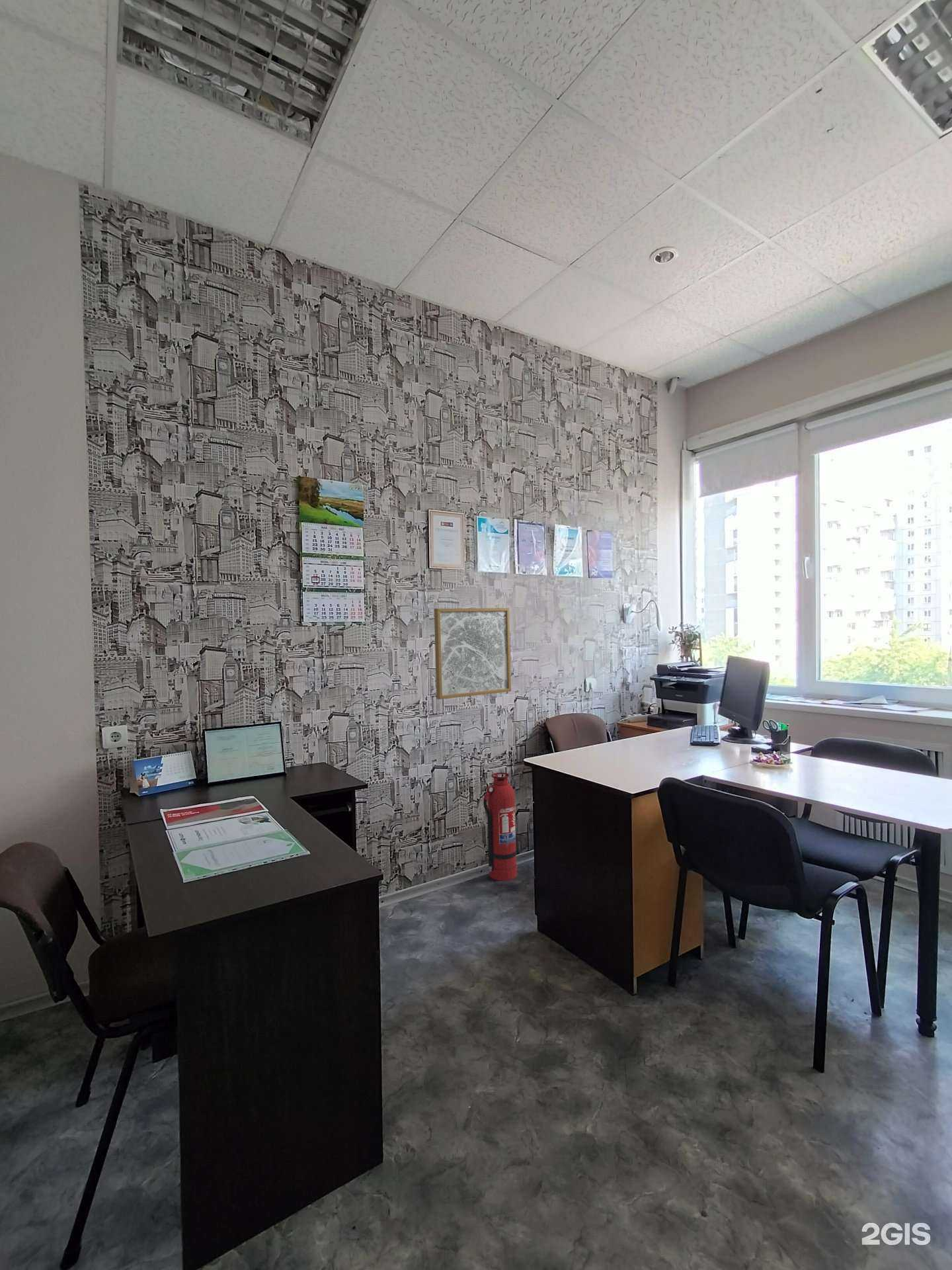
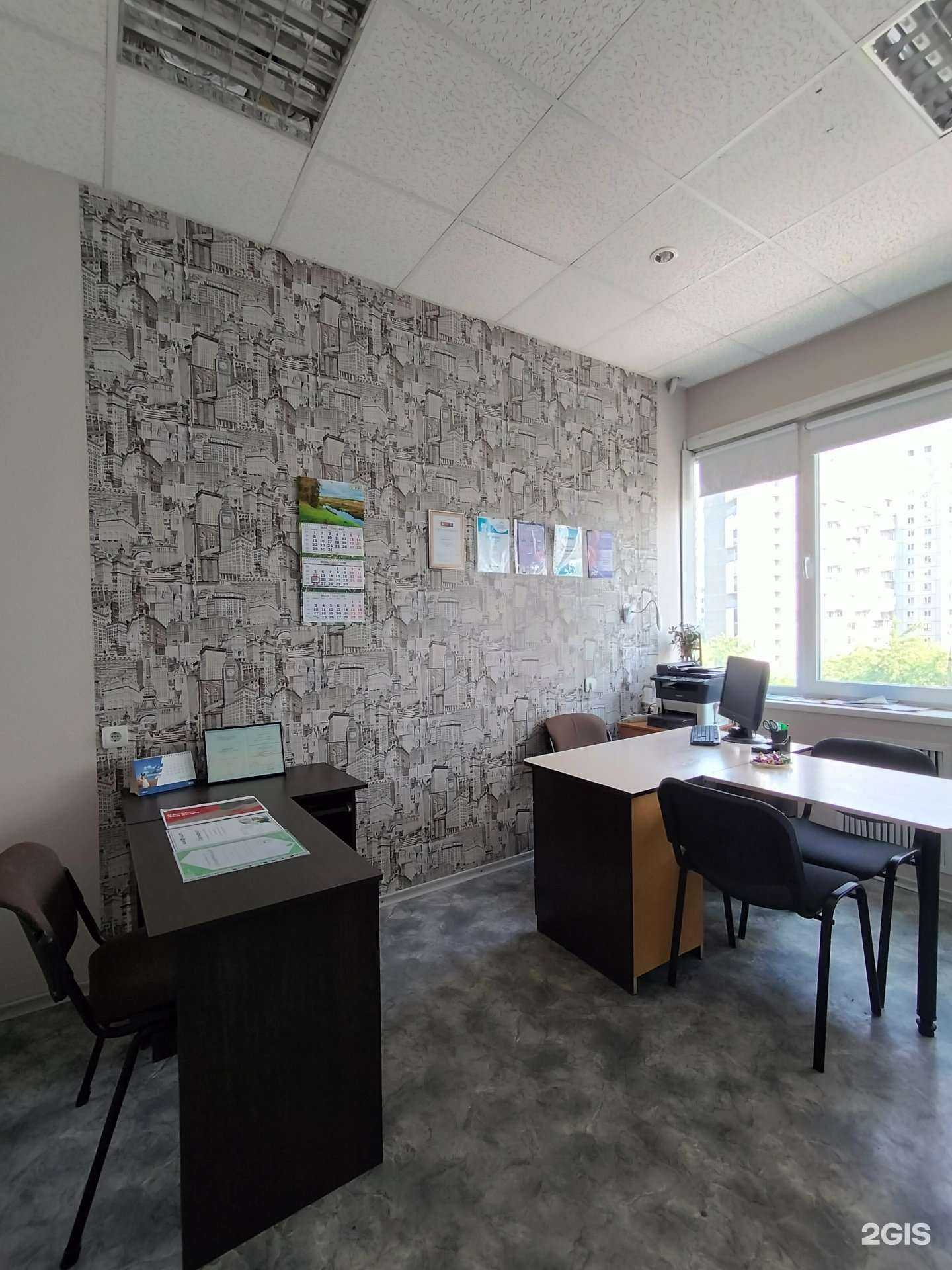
- wall art [434,607,512,700]
- fire extinguisher [483,772,518,881]
